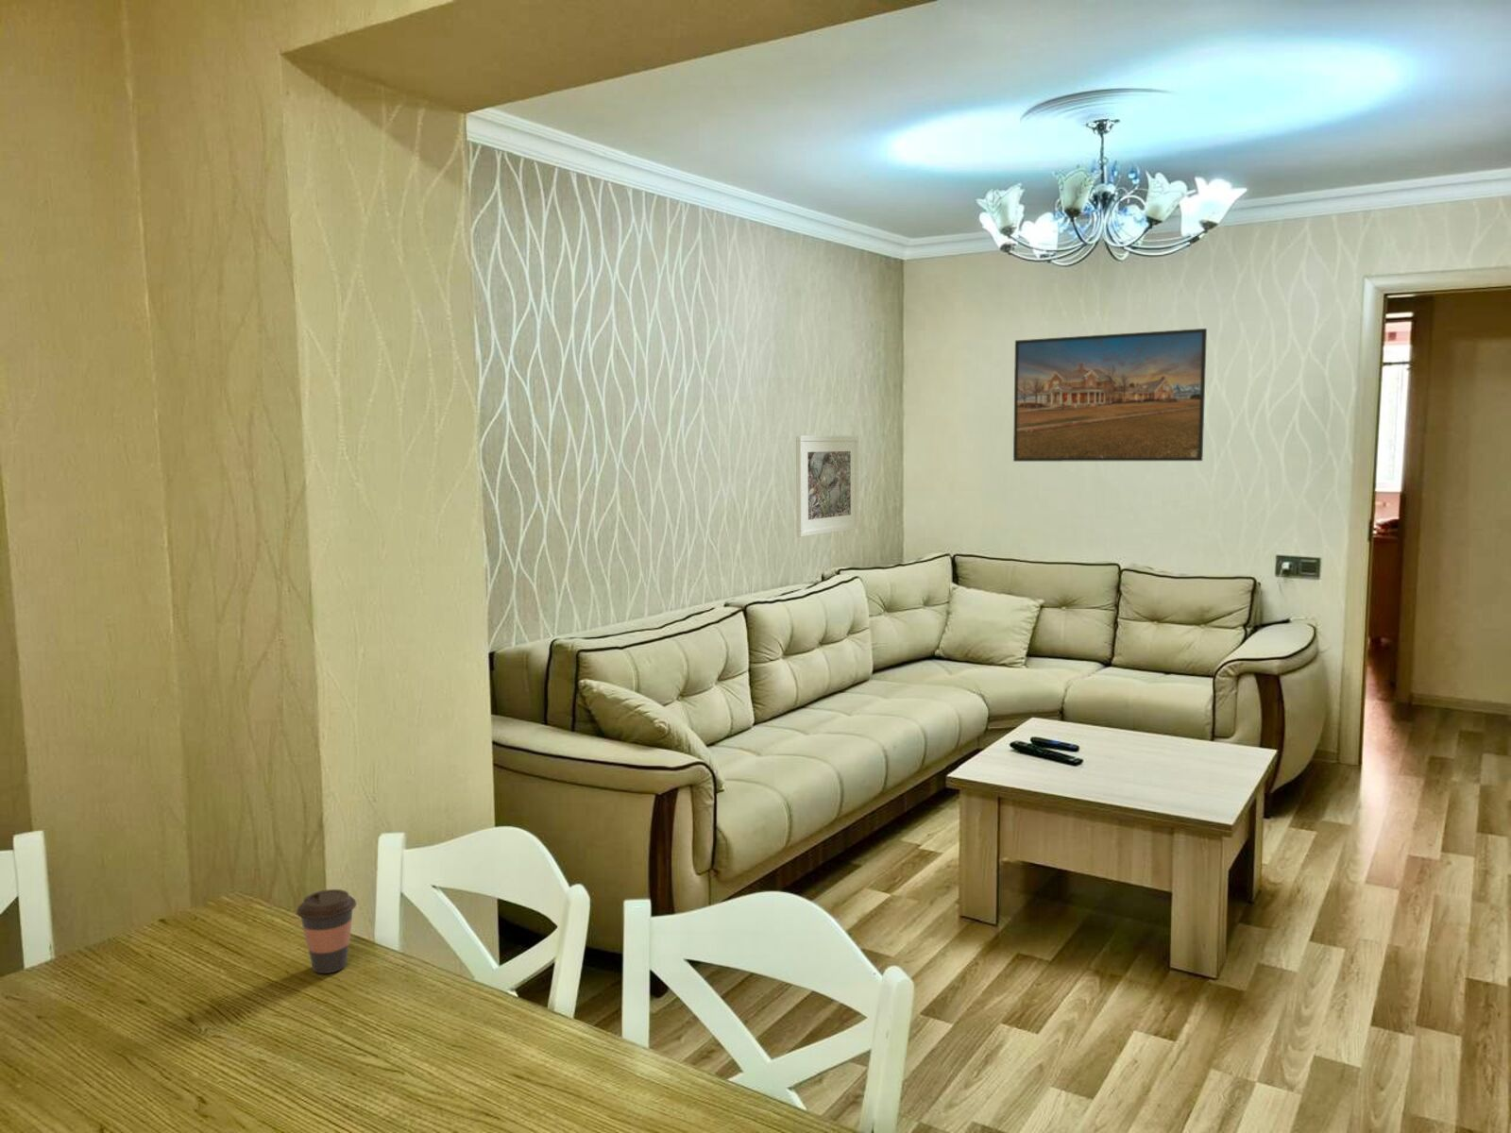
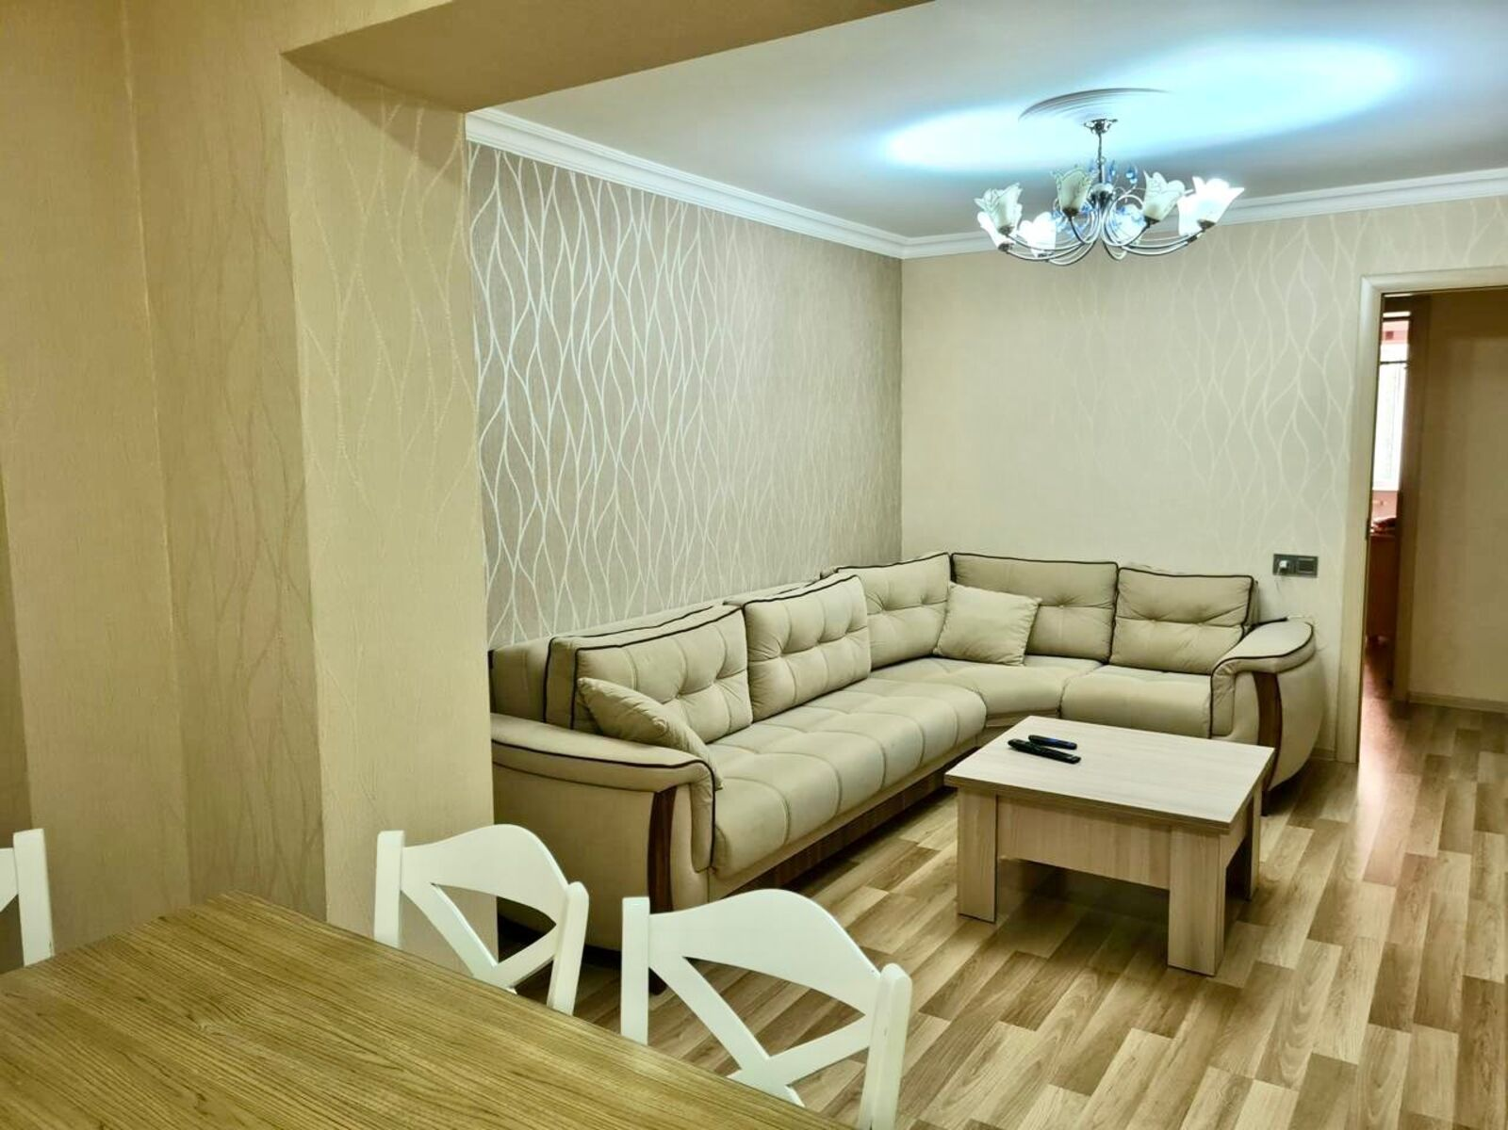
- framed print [795,436,859,538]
- coffee cup [295,889,357,975]
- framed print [1012,327,1208,463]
